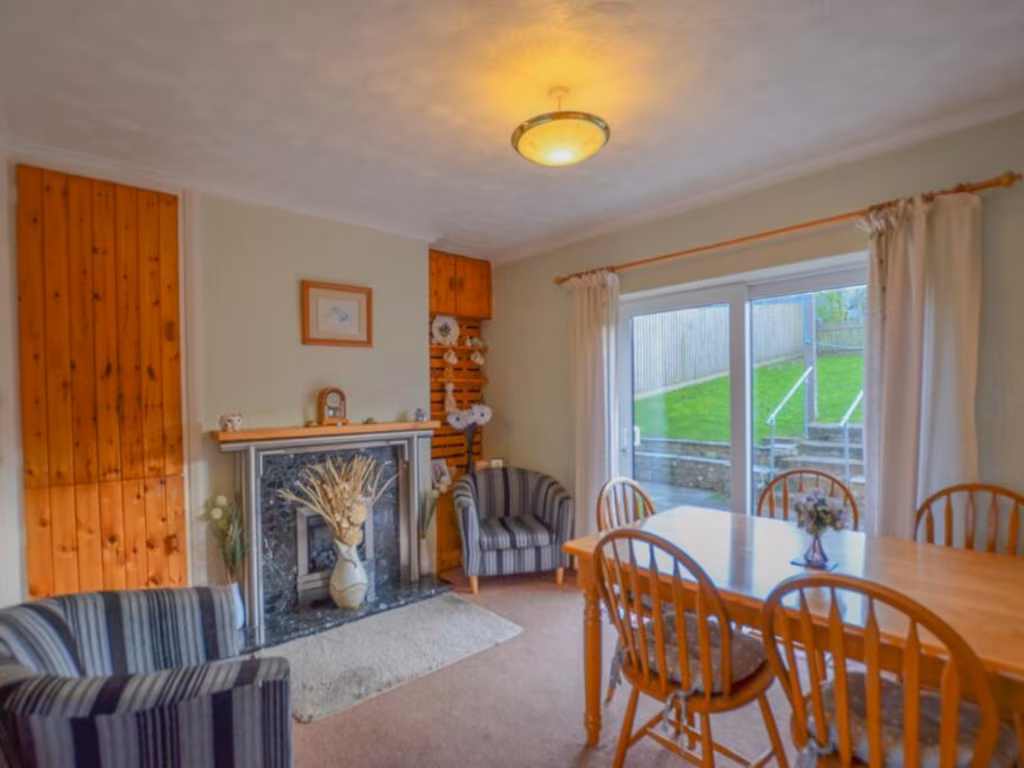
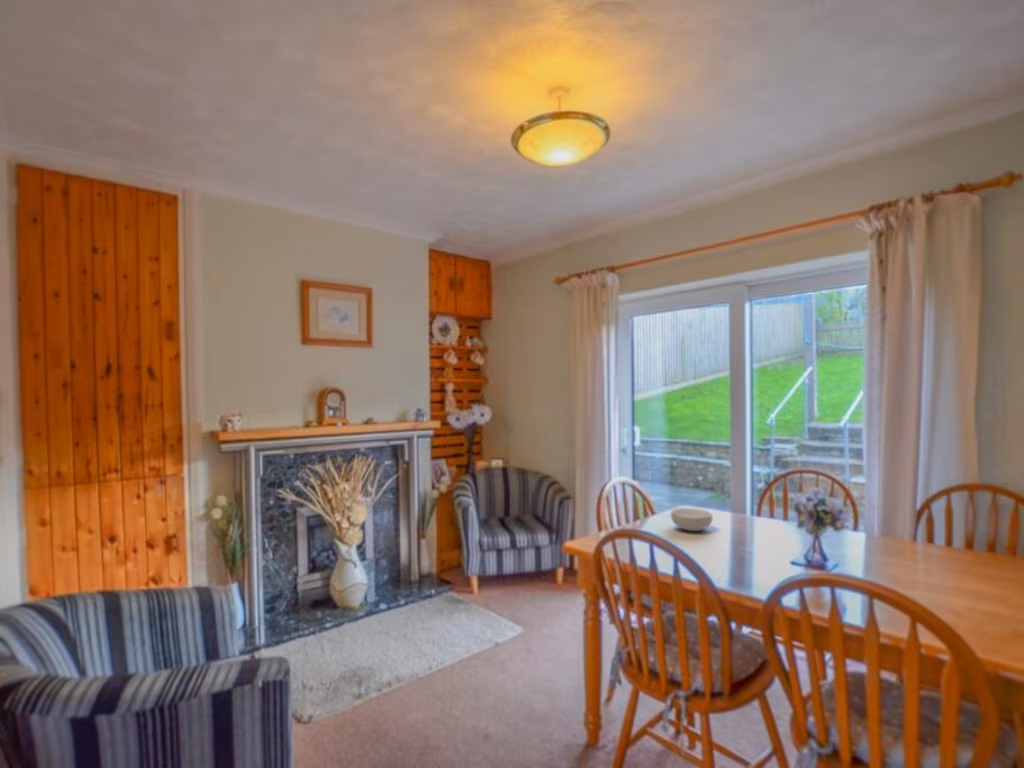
+ cereal bowl [670,507,714,532]
